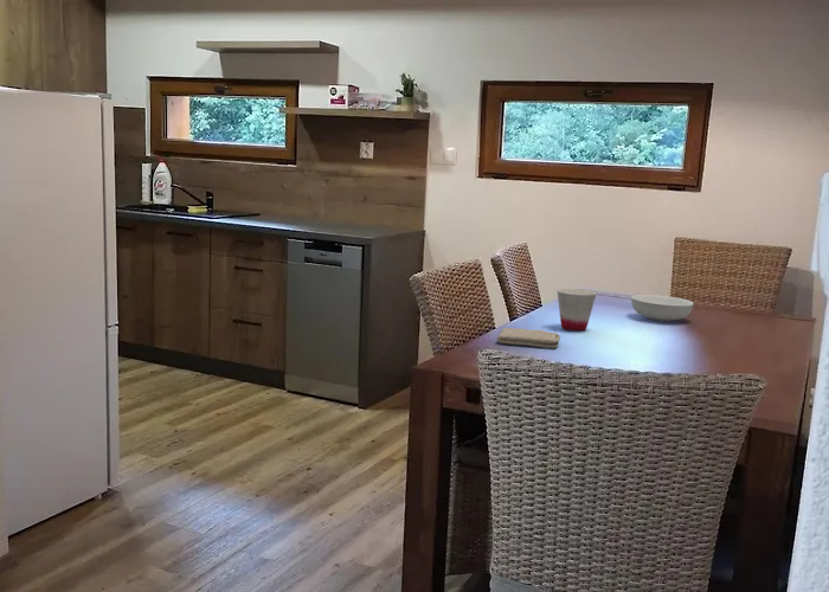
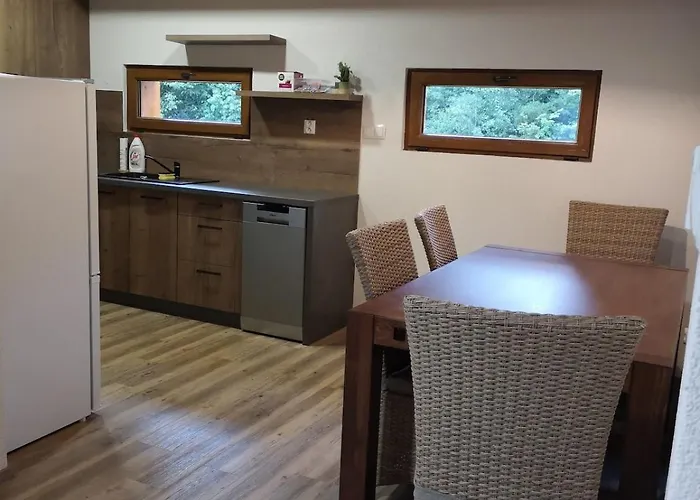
- serving bowl [630,294,694,322]
- cup [557,288,597,333]
- washcloth [496,327,561,349]
